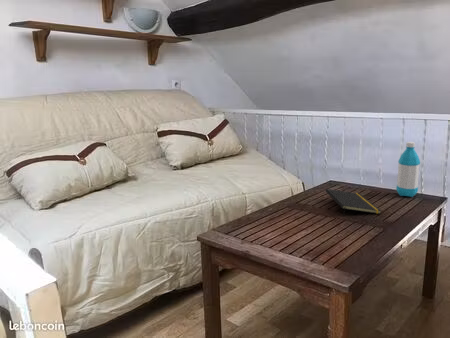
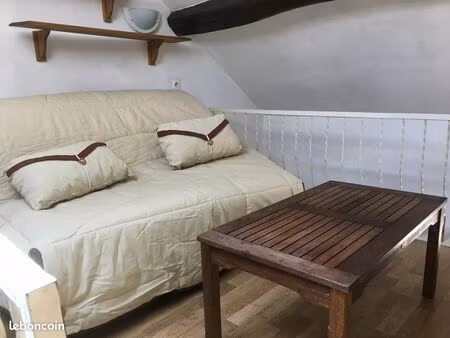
- notepad [325,188,382,218]
- water bottle [395,141,421,198]
